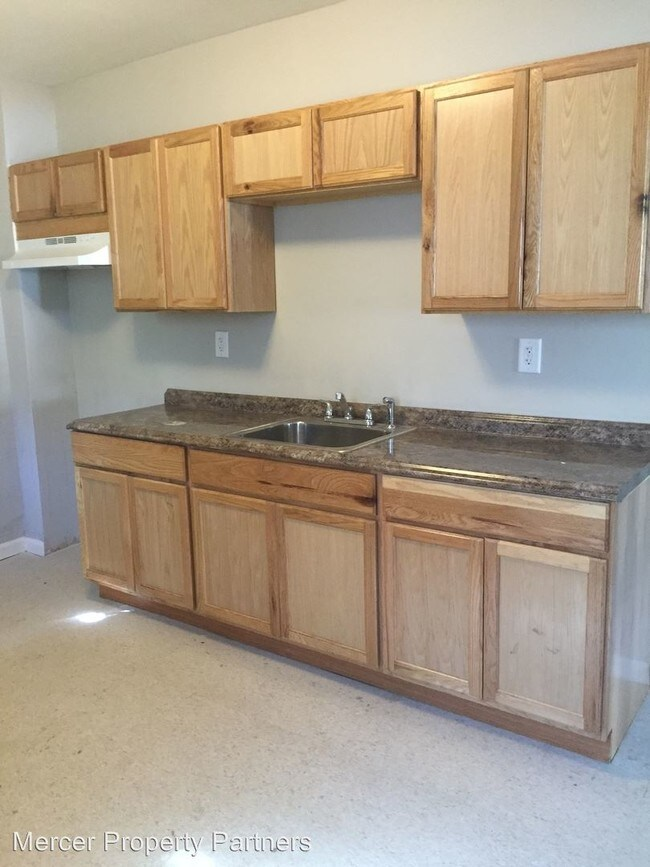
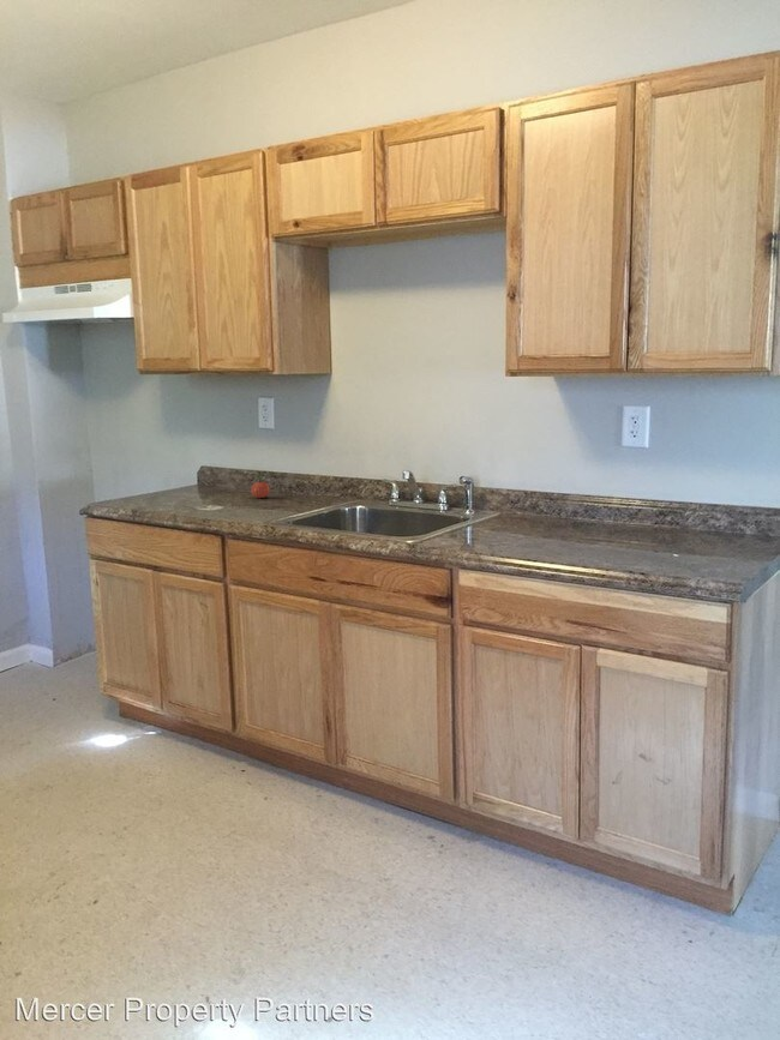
+ apple [250,476,271,499]
